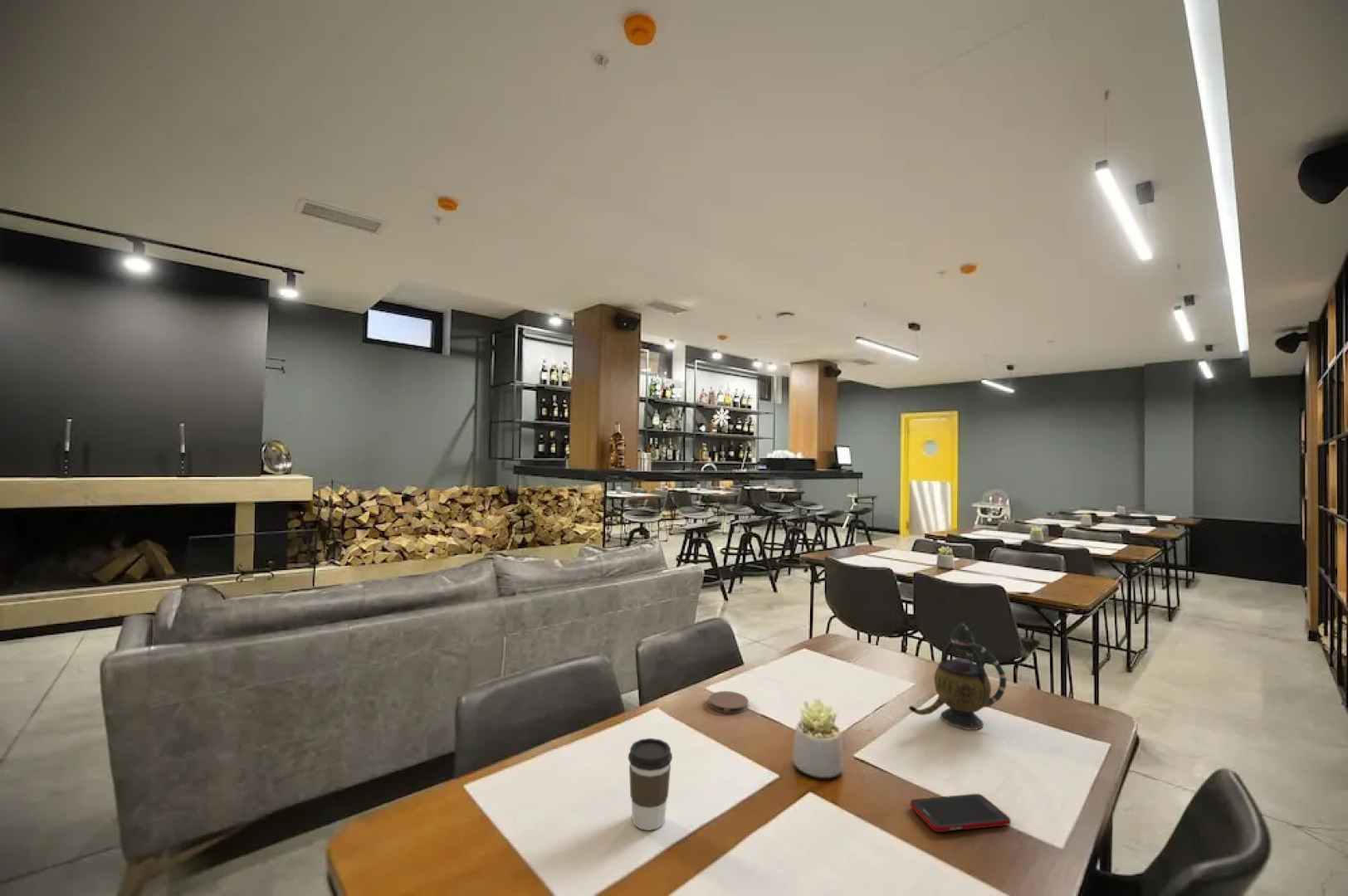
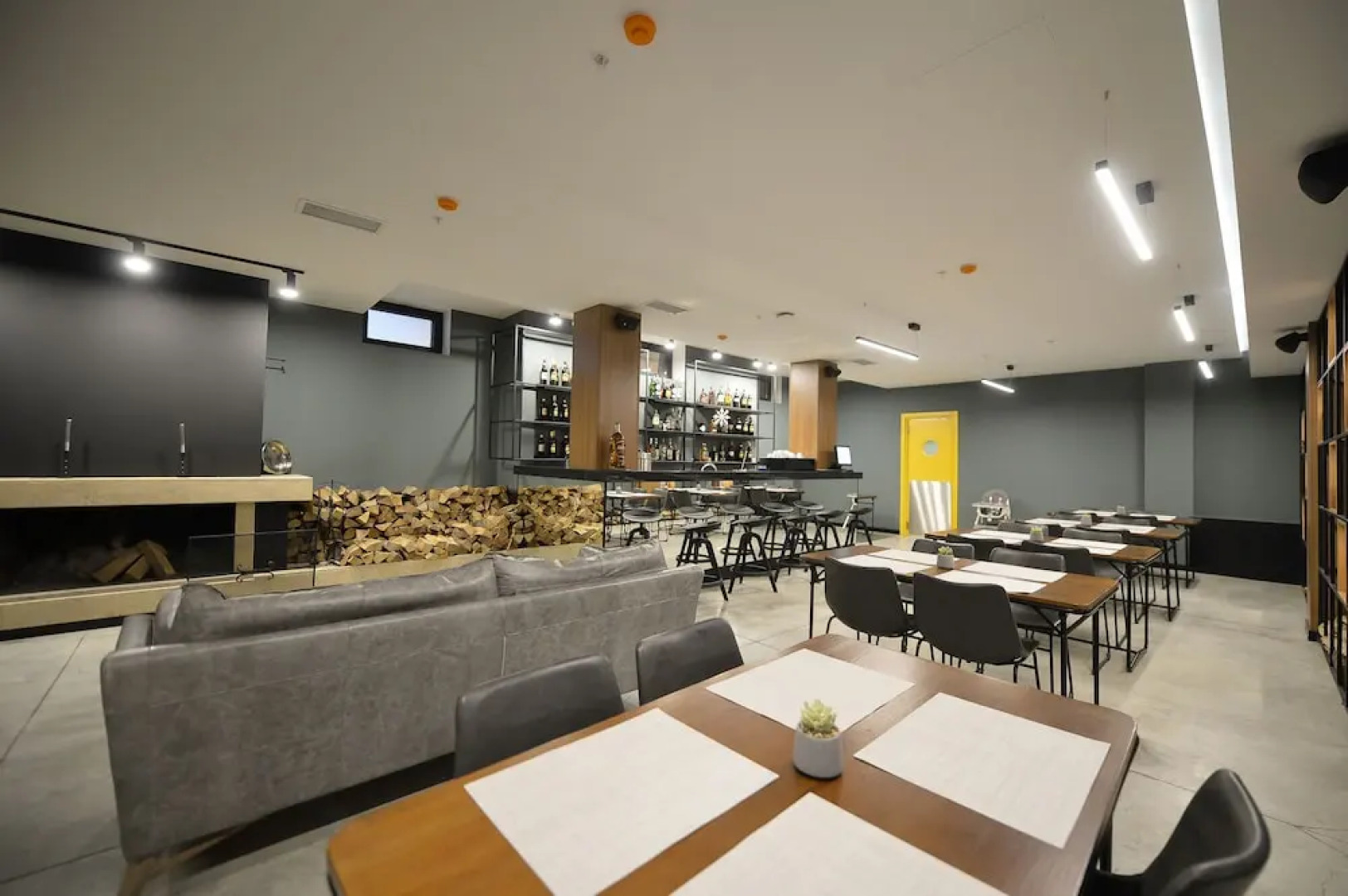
- coaster [708,690,750,715]
- teapot [908,622,1008,731]
- cell phone [909,793,1012,833]
- coffee cup [628,738,673,831]
